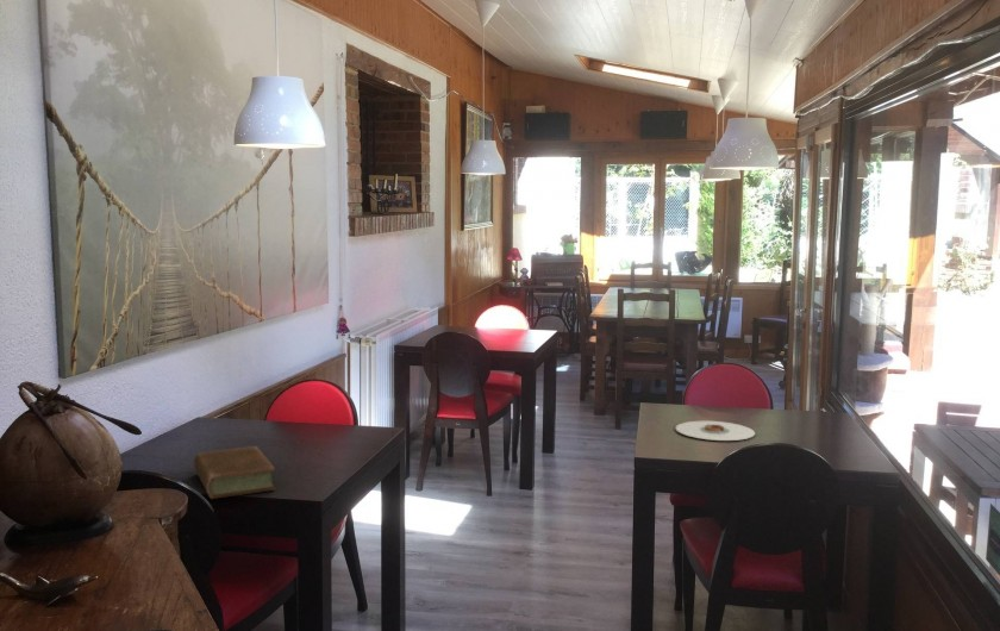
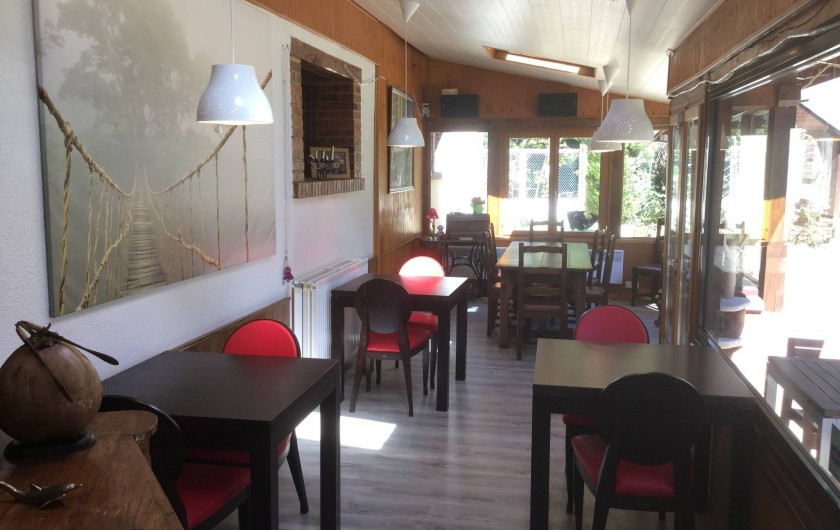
- book [193,445,276,500]
- plate [675,420,756,442]
